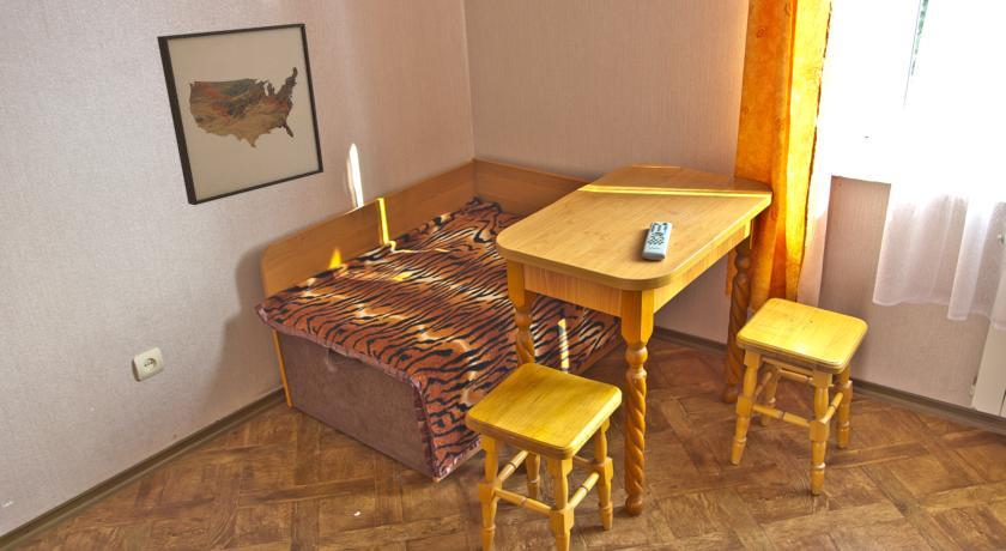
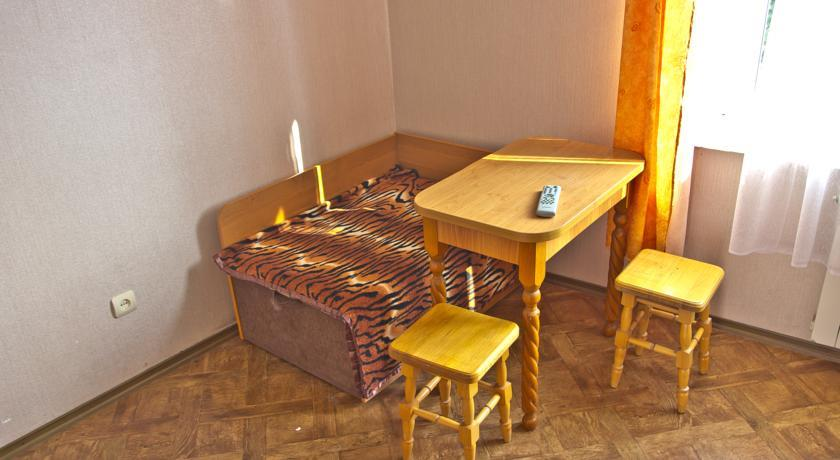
- wall art [156,23,325,206]
